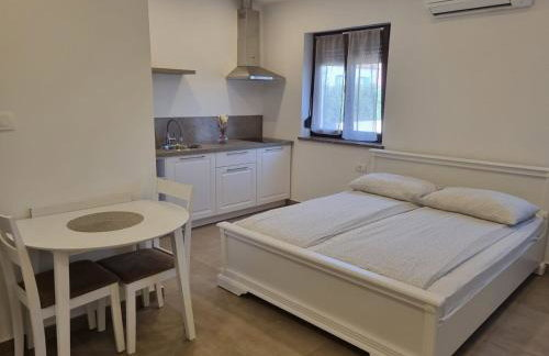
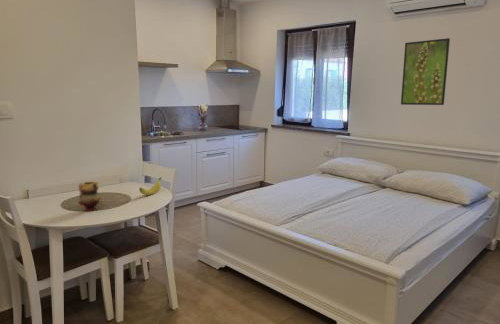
+ teapot [77,181,102,212]
+ banana [138,176,163,196]
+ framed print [400,37,451,106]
